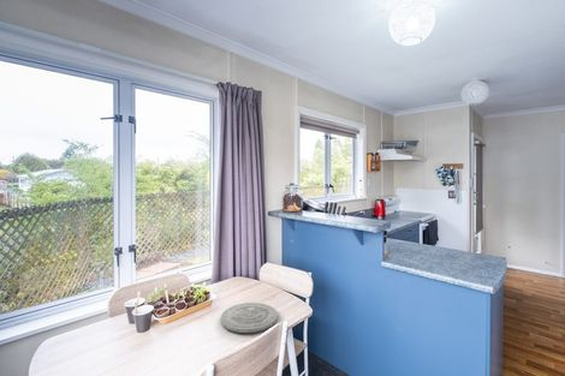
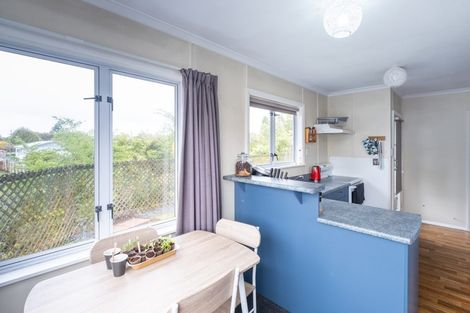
- plate [220,302,279,334]
